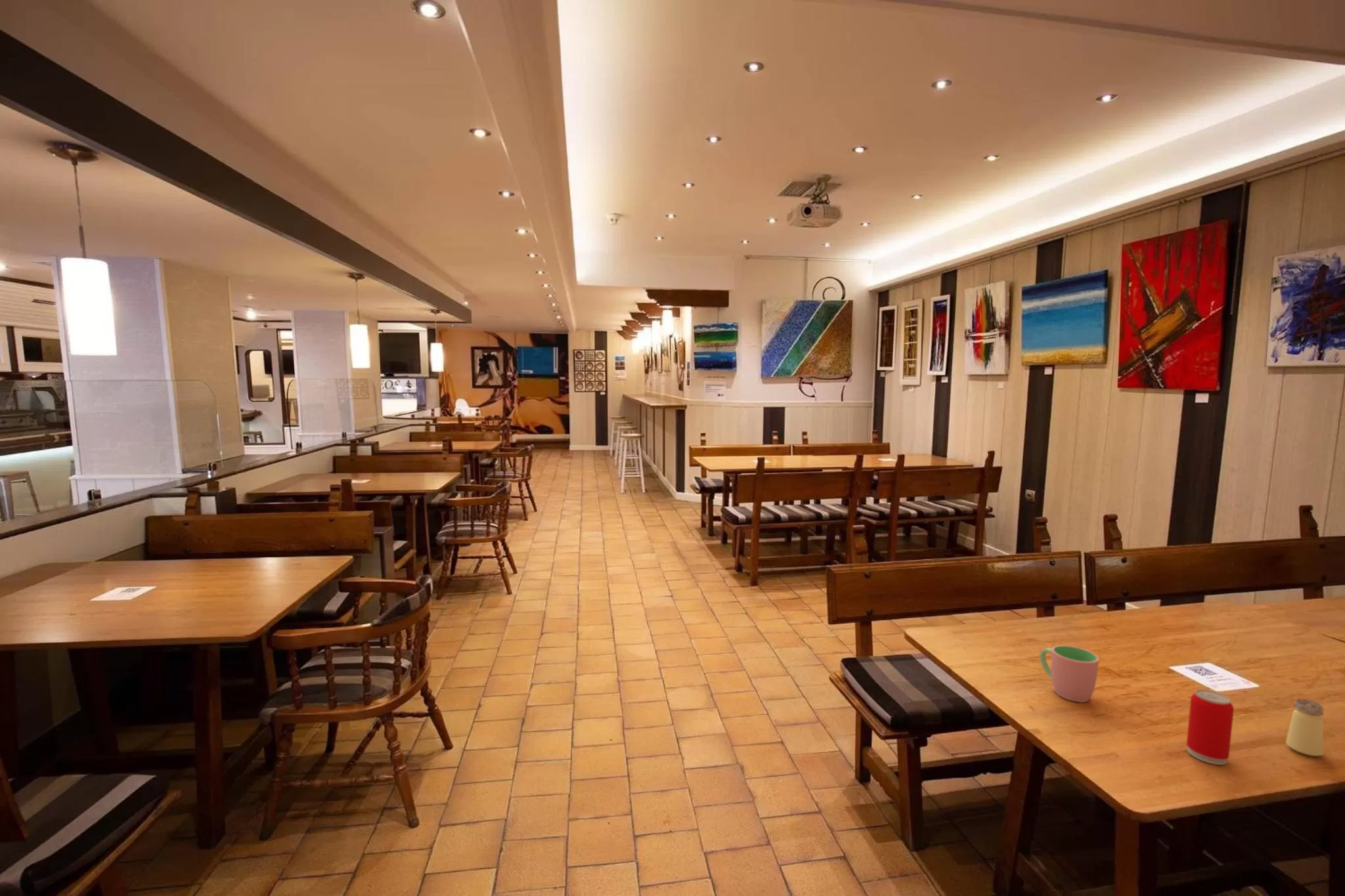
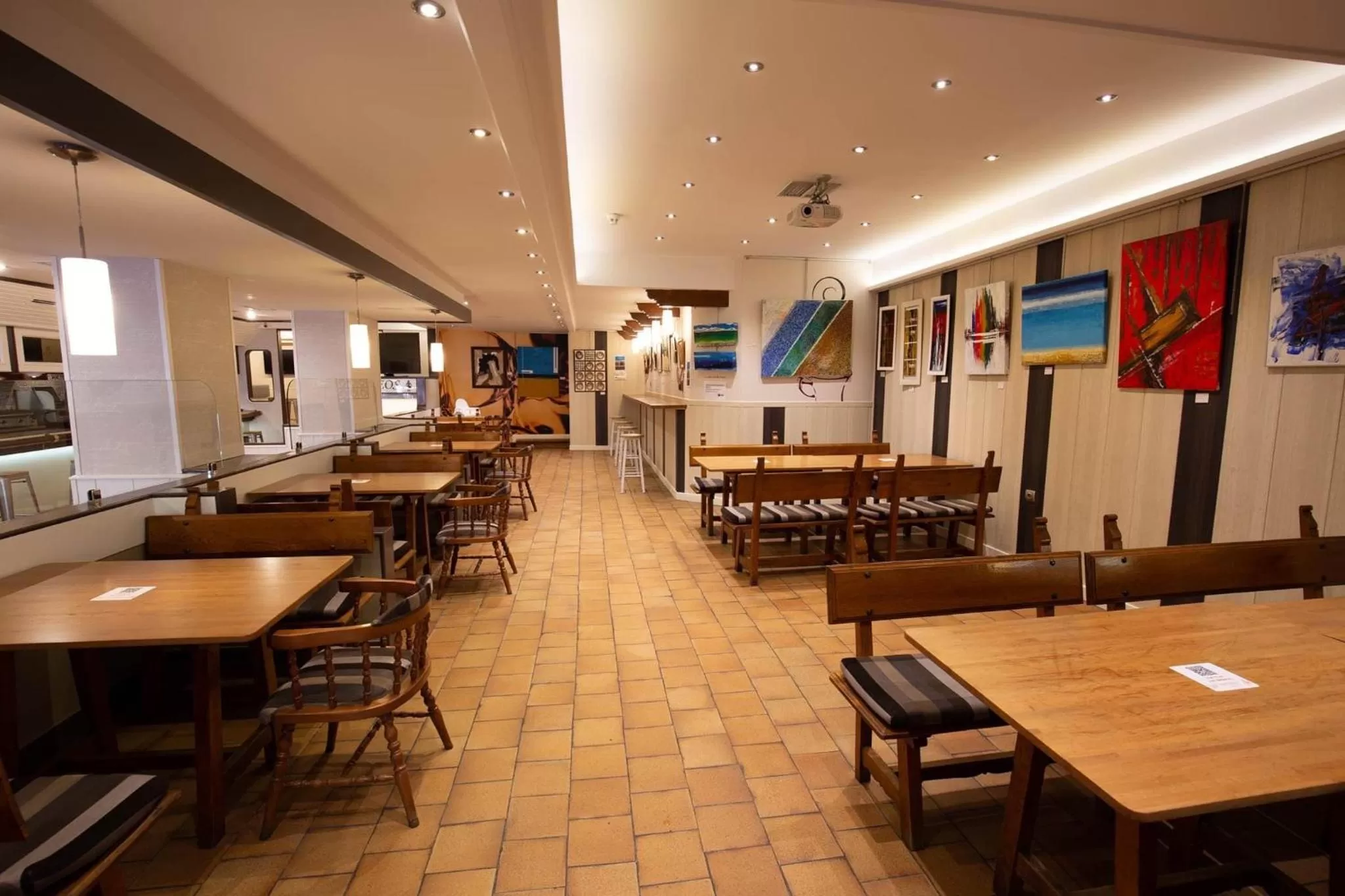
- beverage can [1185,689,1235,765]
- cup [1039,645,1099,703]
- saltshaker [1285,698,1325,757]
